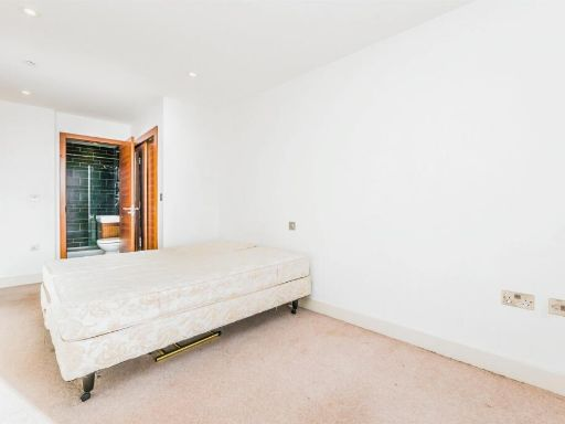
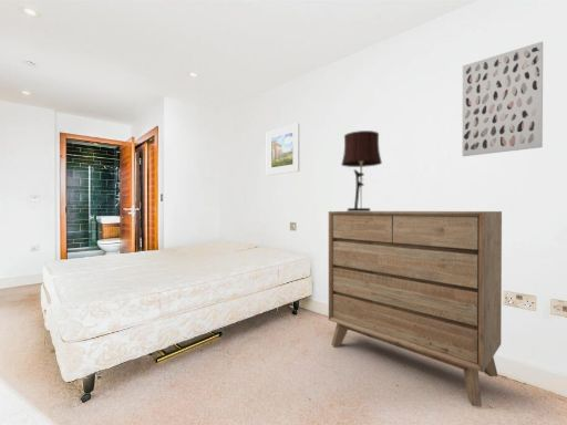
+ wall art [462,41,544,157]
+ table lamp [340,129,383,211]
+ dresser [328,210,503,408]
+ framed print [266,123,300,176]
